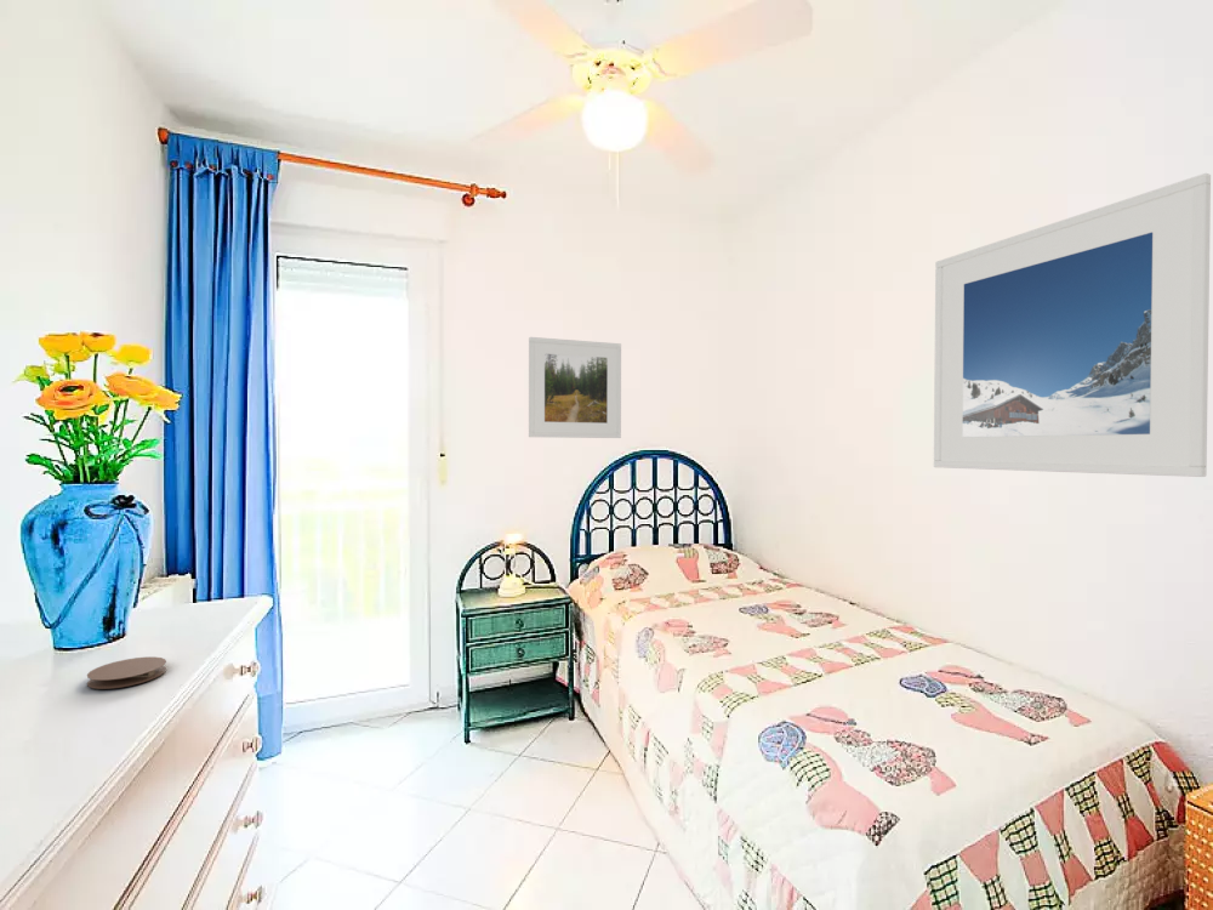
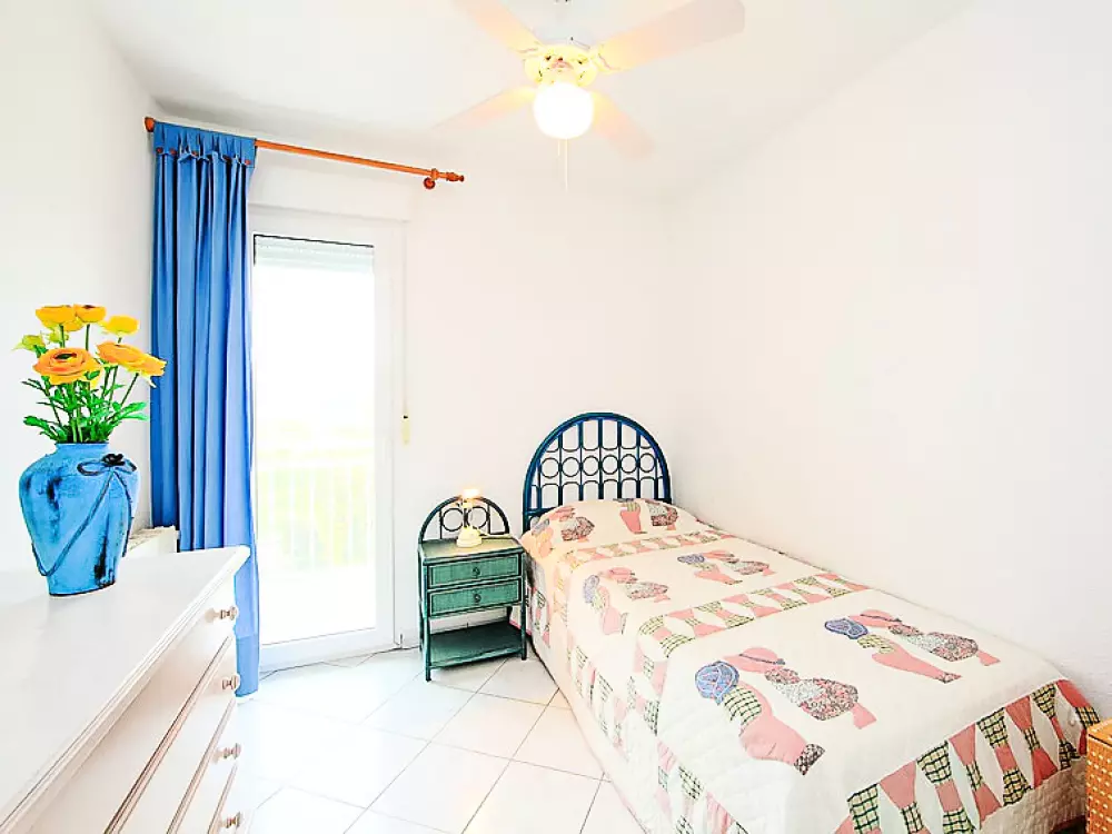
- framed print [528,336,622,439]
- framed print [933,172,1212,478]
- coaster [86,655,167,690]
